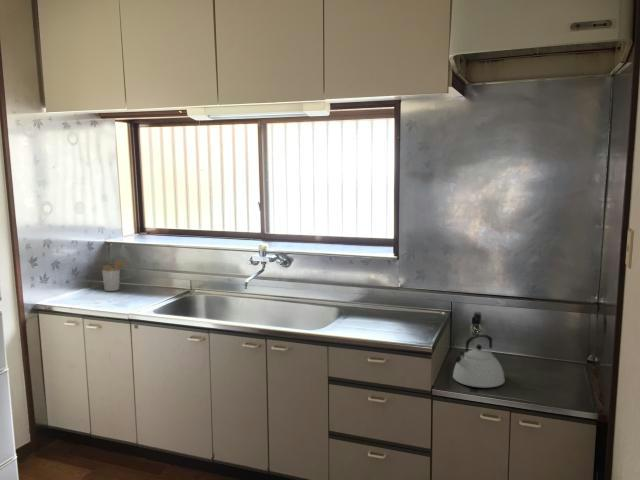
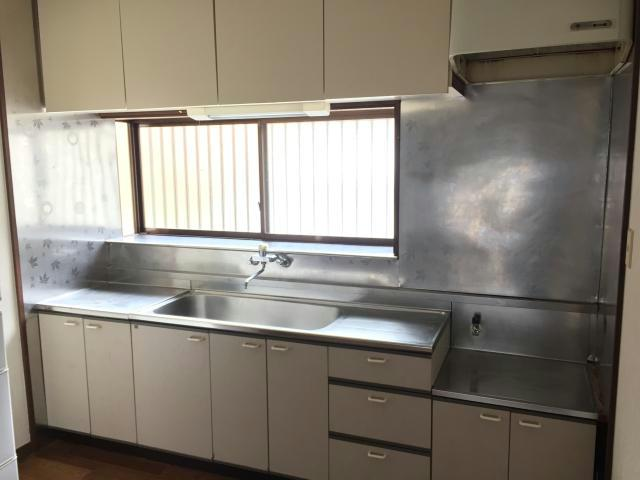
- utensil holder [101,258,128,292]
- kettle [452,334,506,389]
